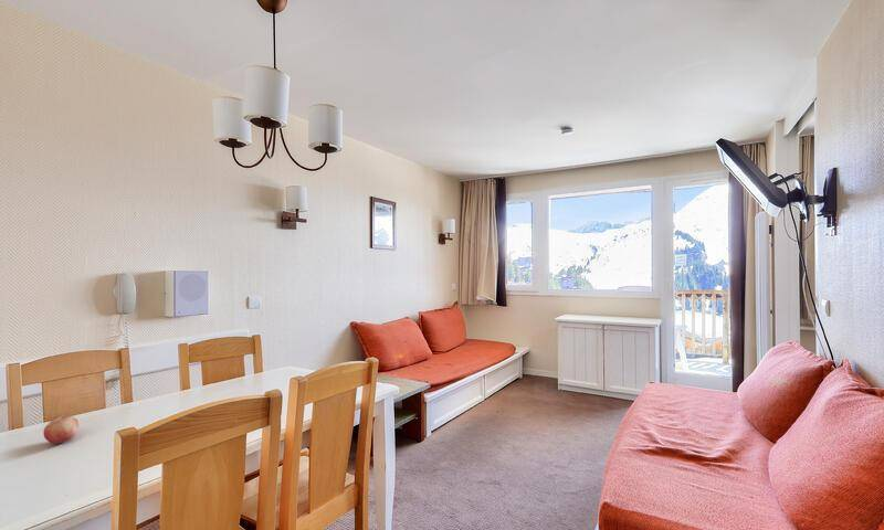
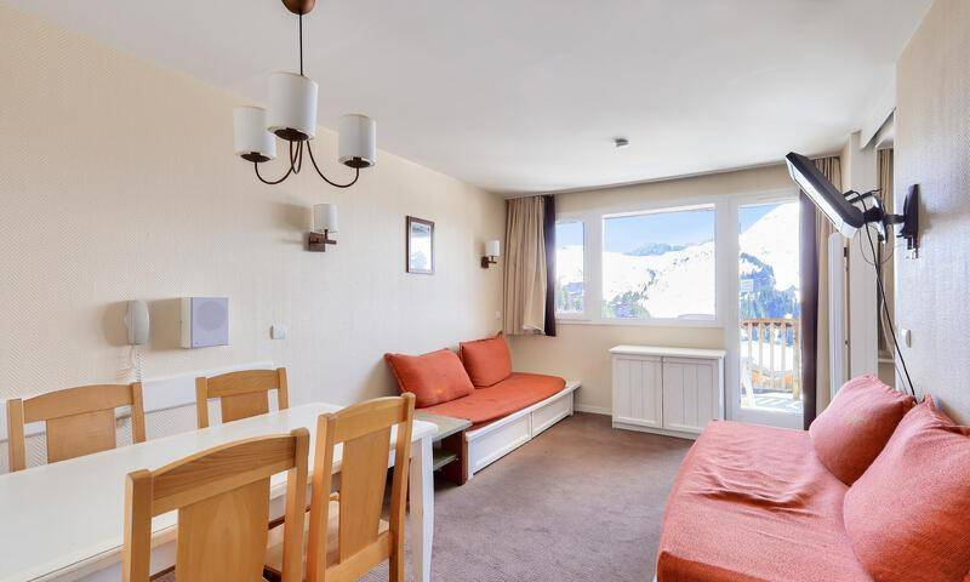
- fruit [43,415,80,445]
